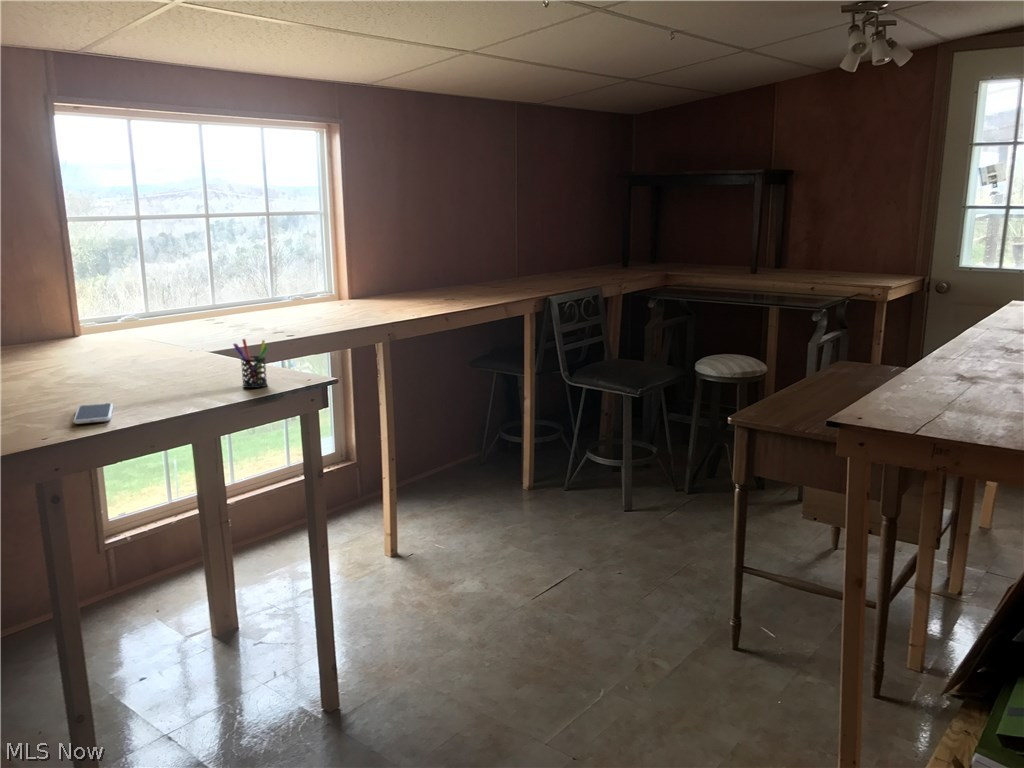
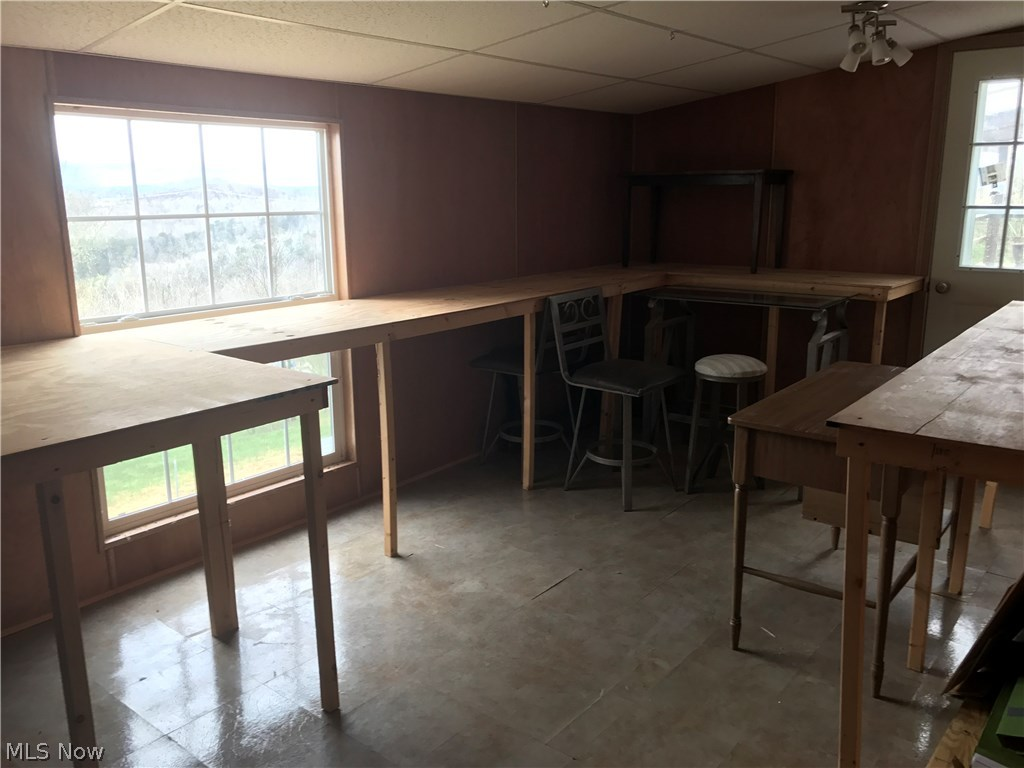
- pen holder [232,338,269,389]
- smartphone [72,402,114,425]
